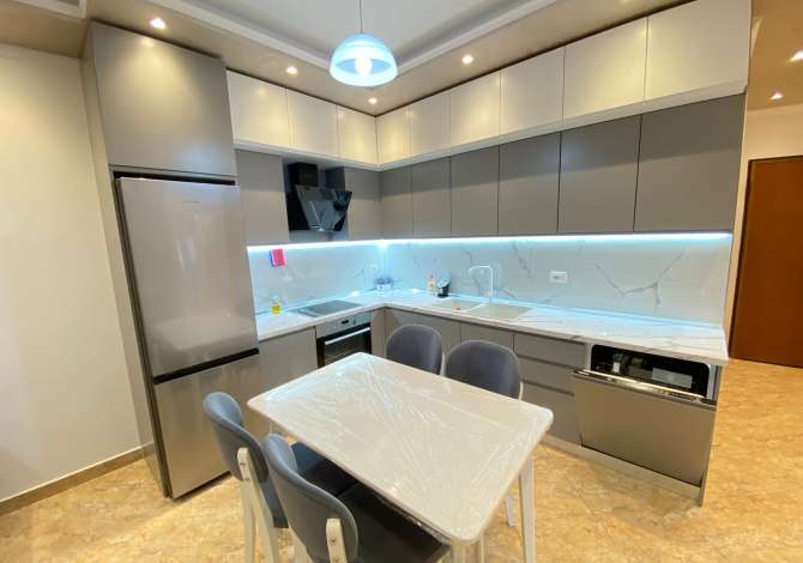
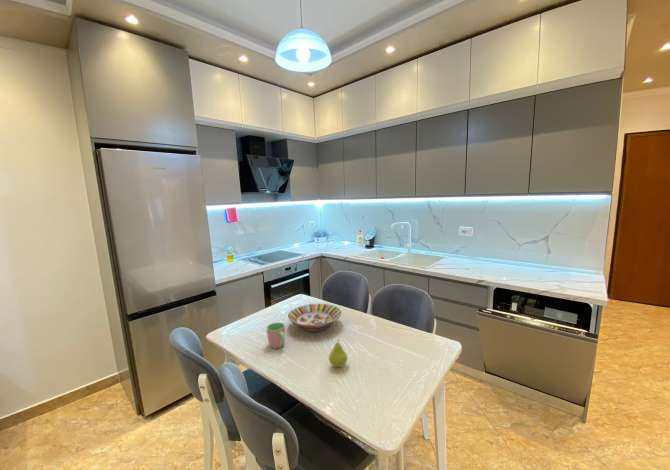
+ cup [266,321,286,349]
+ serving bowl [287,303,342,333]
+ fruit [328,339,348,369]
